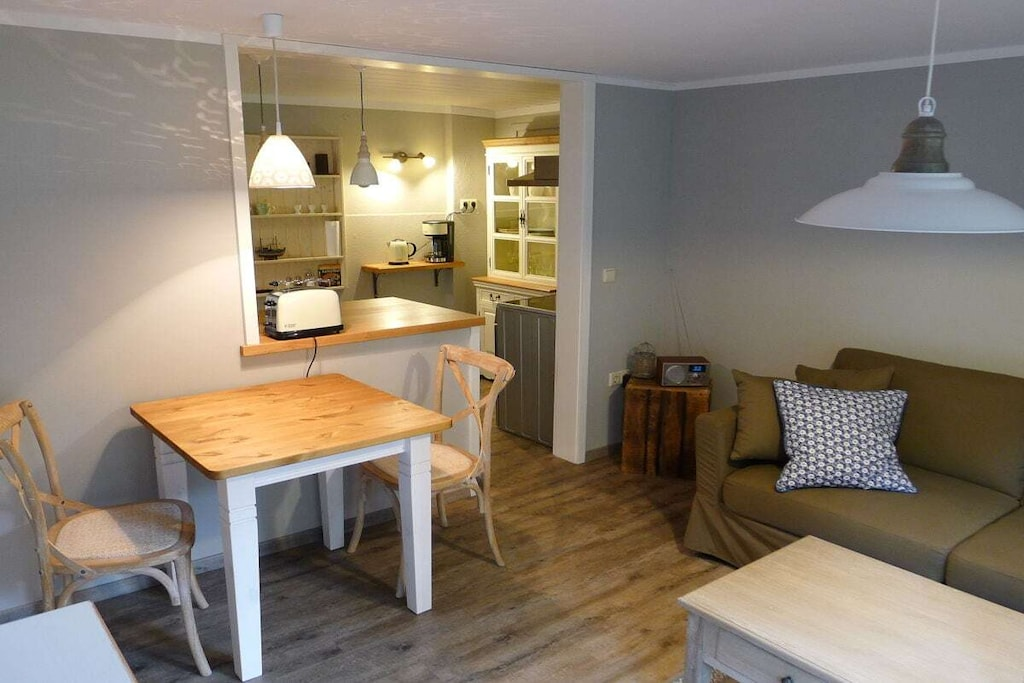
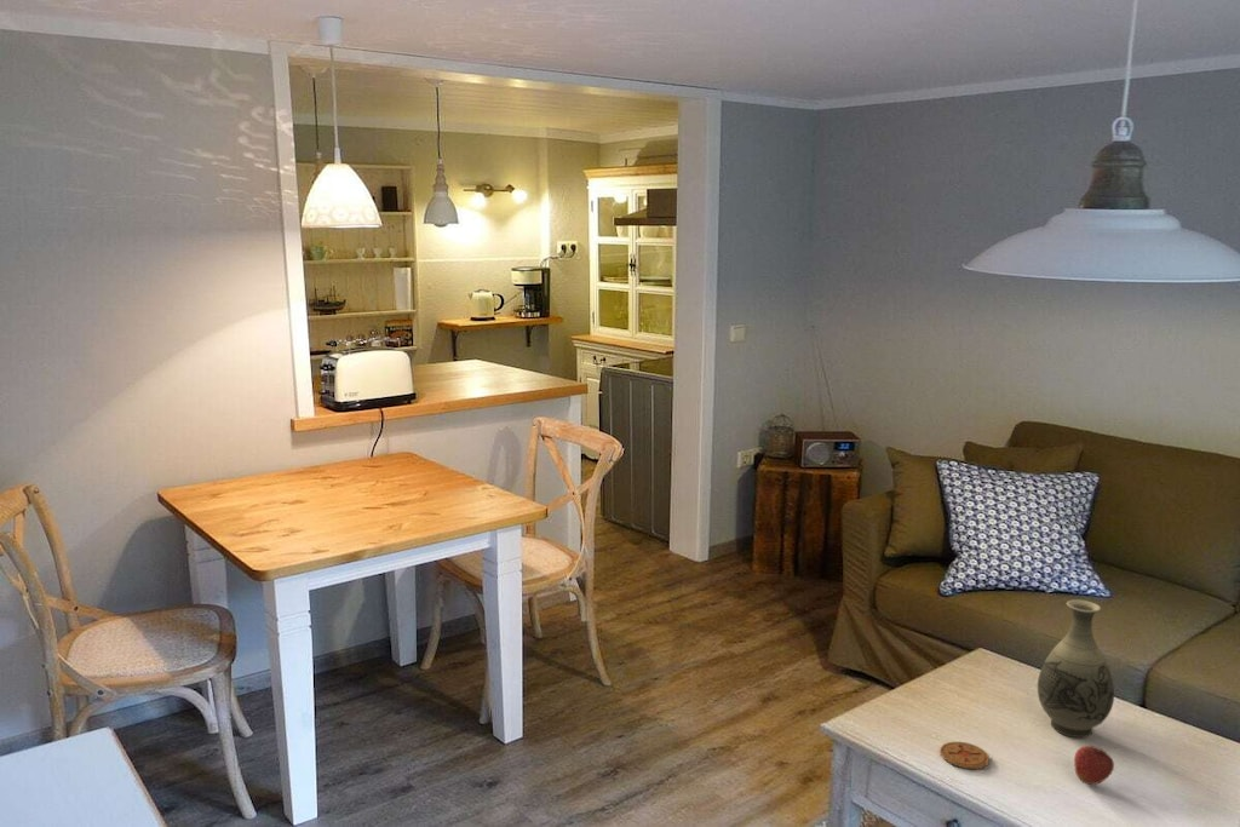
+ fruit [1073,745,1115,786]
+ vase [1037,598,1115,739]
+ coaster [940,741,991,770]
